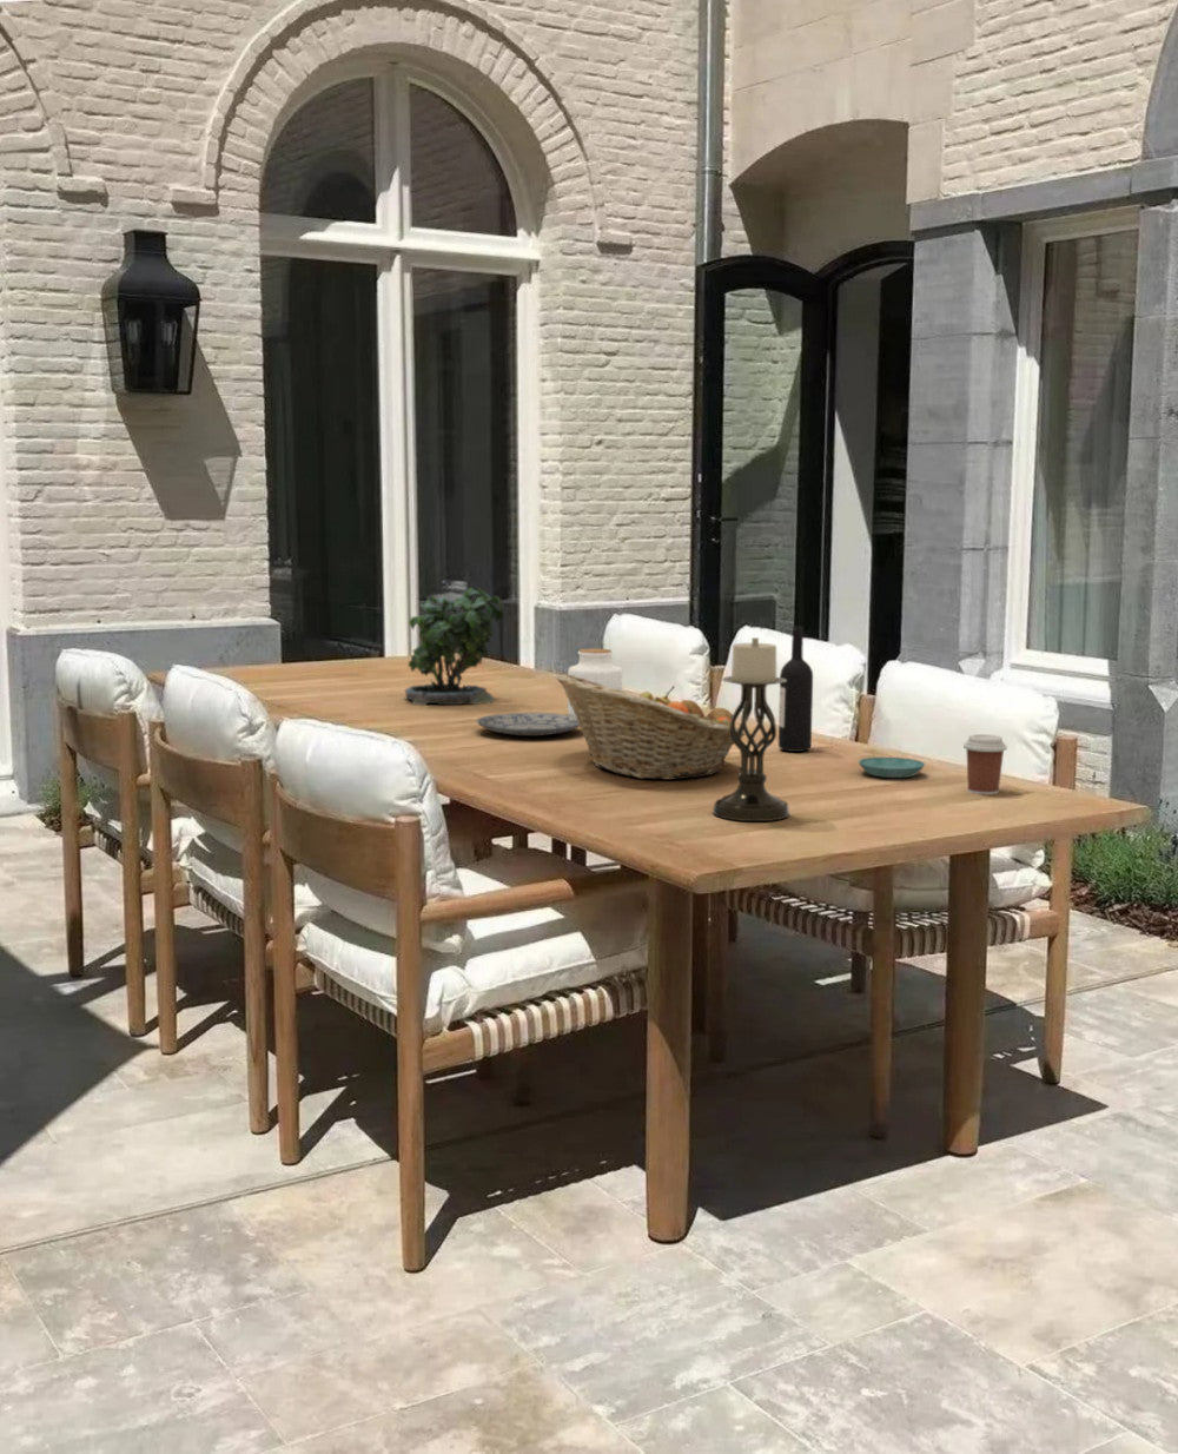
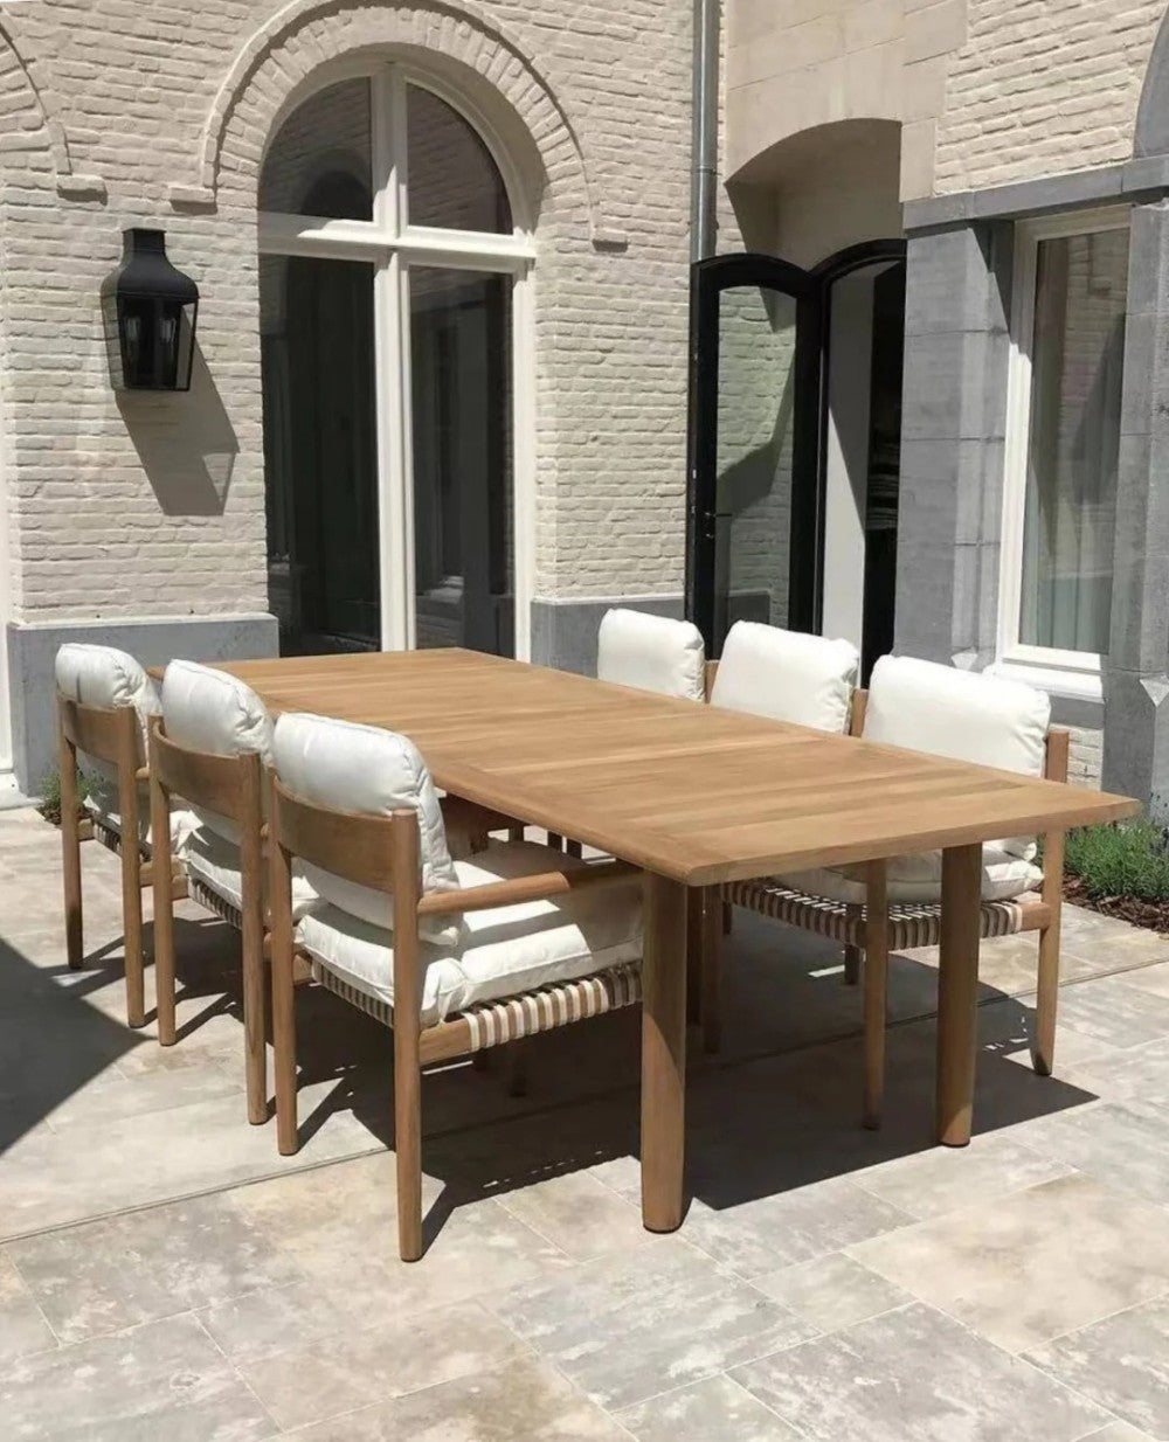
- candle holder [712,636,791,823]
- potted plant [403,580,504,707]
- wine bottle [778,625,814,753]
- fruit basket [555,672,745,782]
- saucer [857,756,926,779]
- jar [566,647,623,717]
- plate [475,712,581,737]
- coffee cup [963,732,1009,795]
